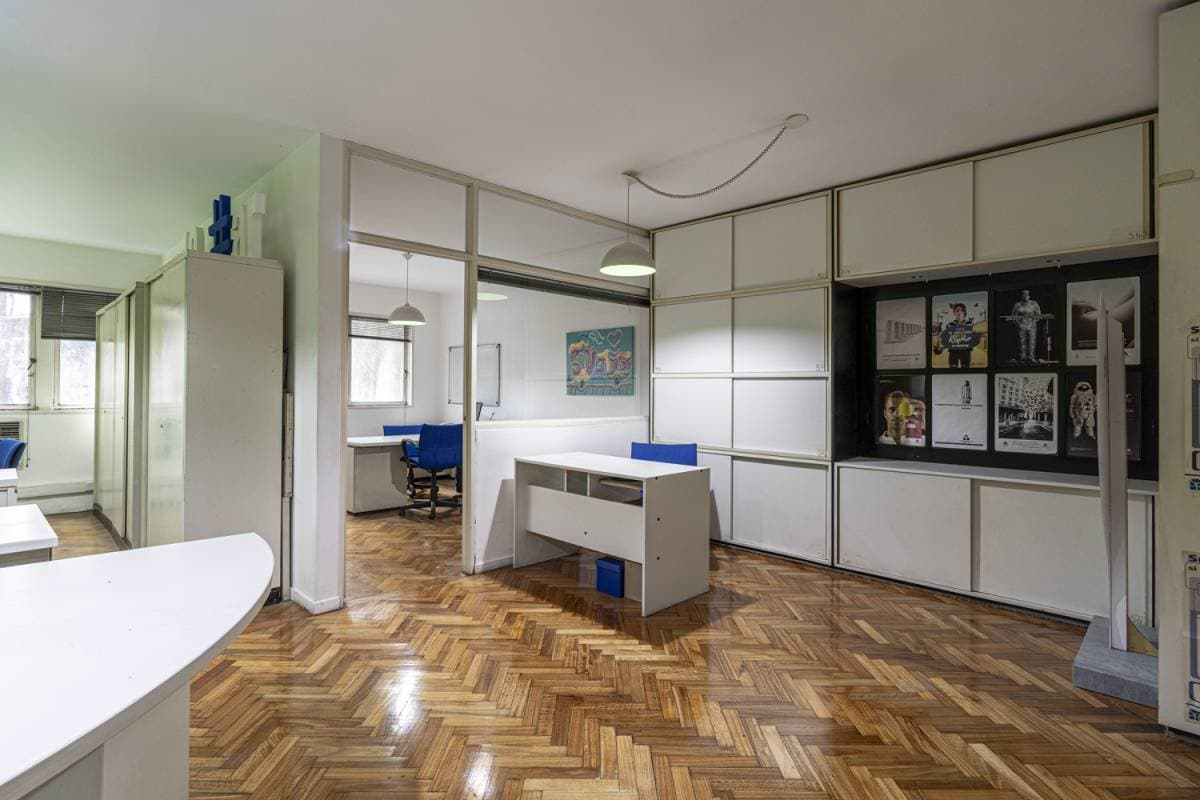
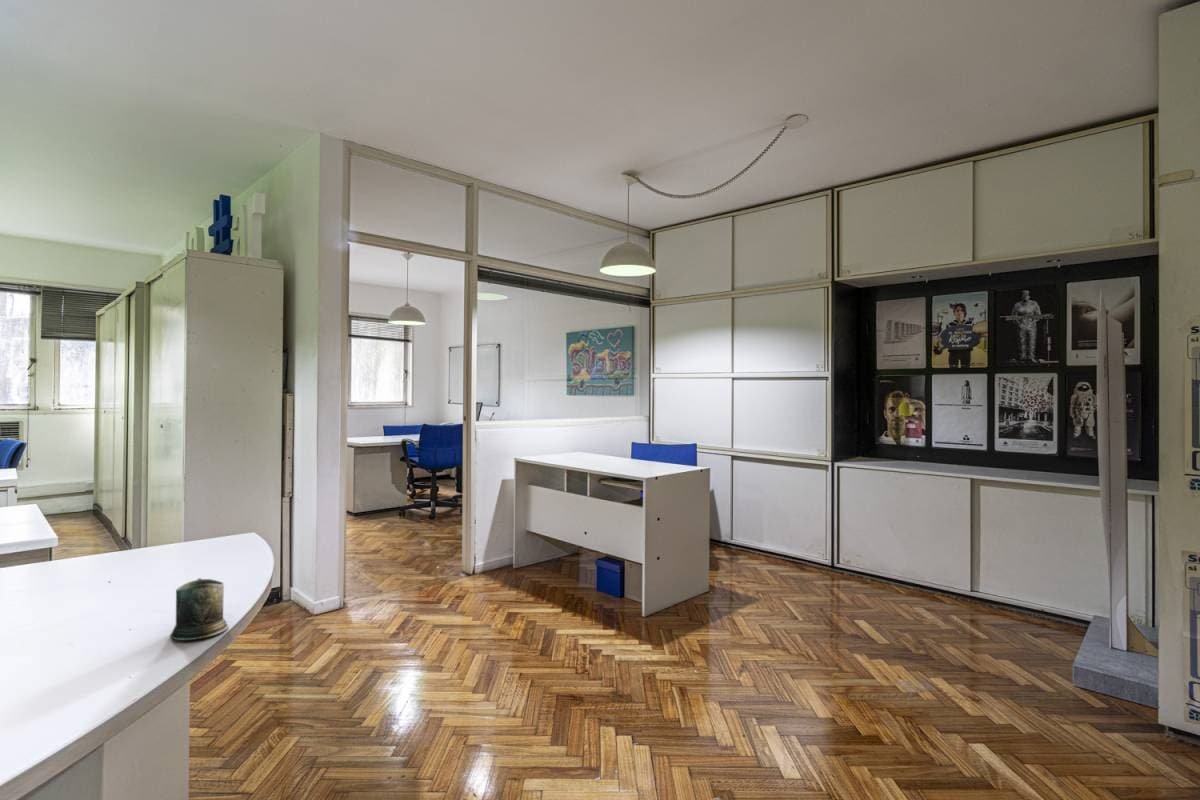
+ mug [169,577,229,641]
